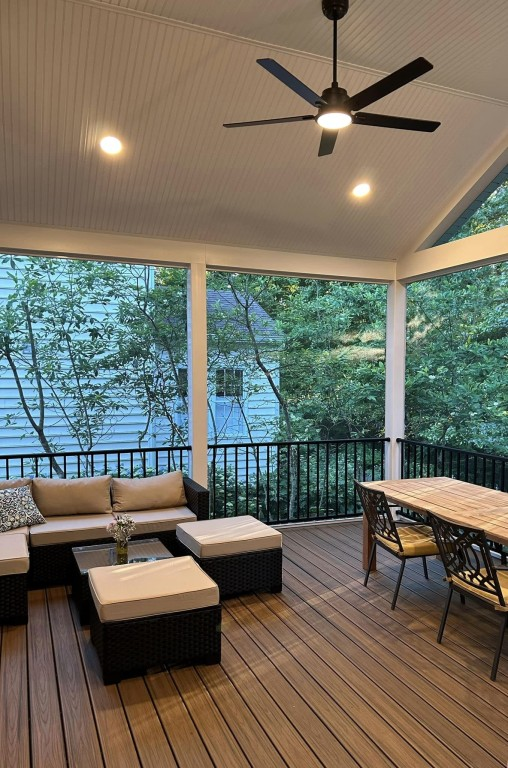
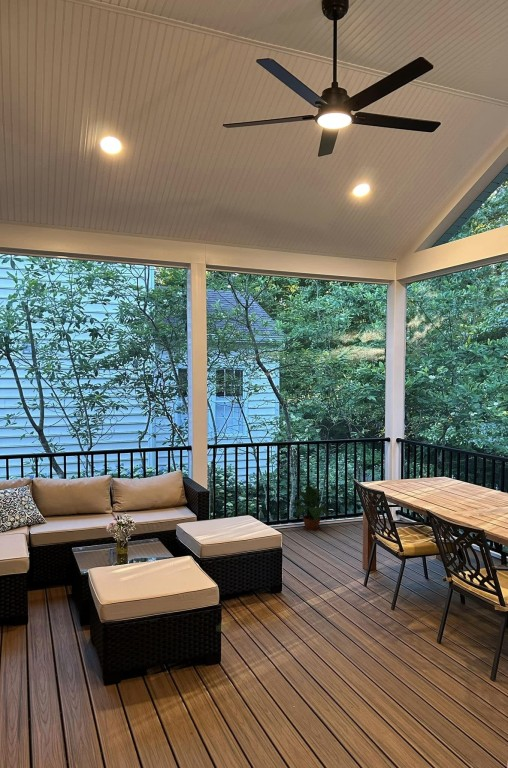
+ potted plant [289,484,330,532]
